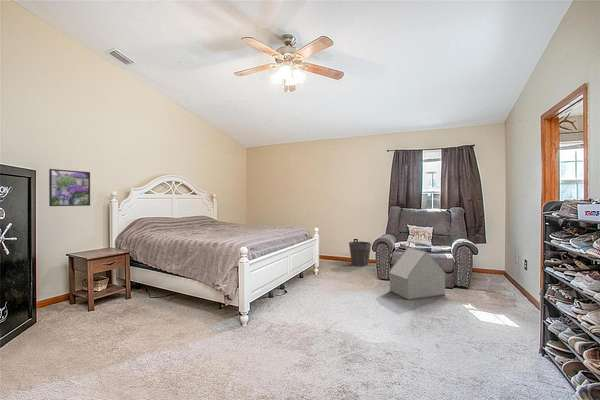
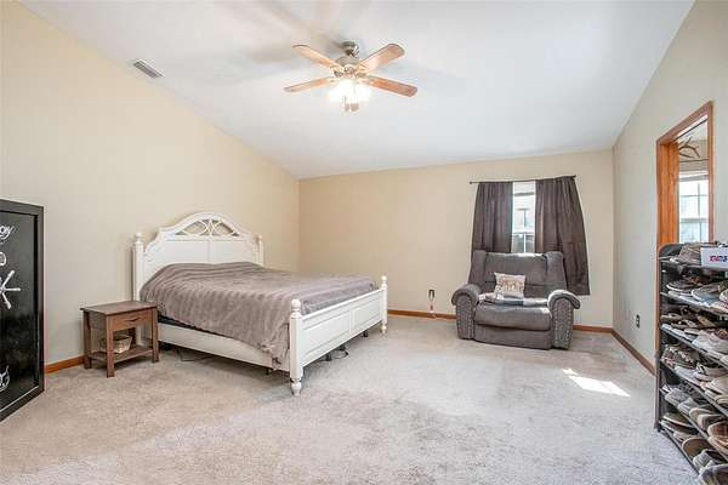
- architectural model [388,247,448,301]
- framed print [48,168,91,207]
- waste bin [348,241,372,267]
